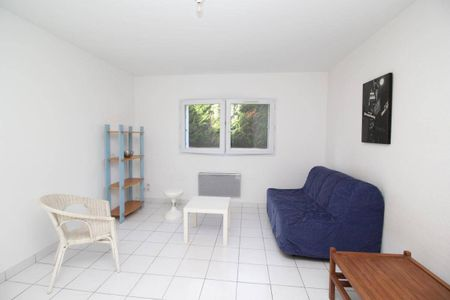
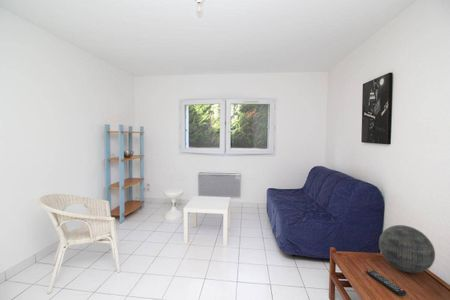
+ decorative orb [378,224,436,274]
+ remote control [365,269,407,297]
